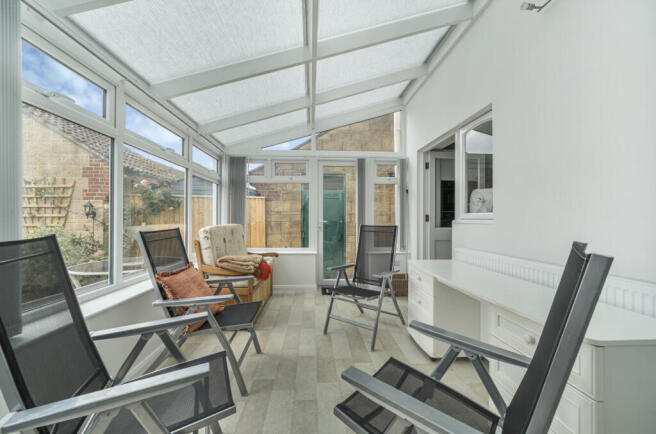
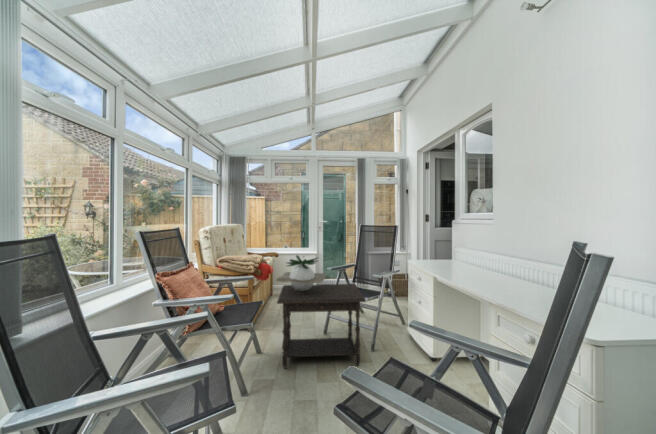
+ potted plant [273,254,328,290]
+ side table [276,283,367,370]
